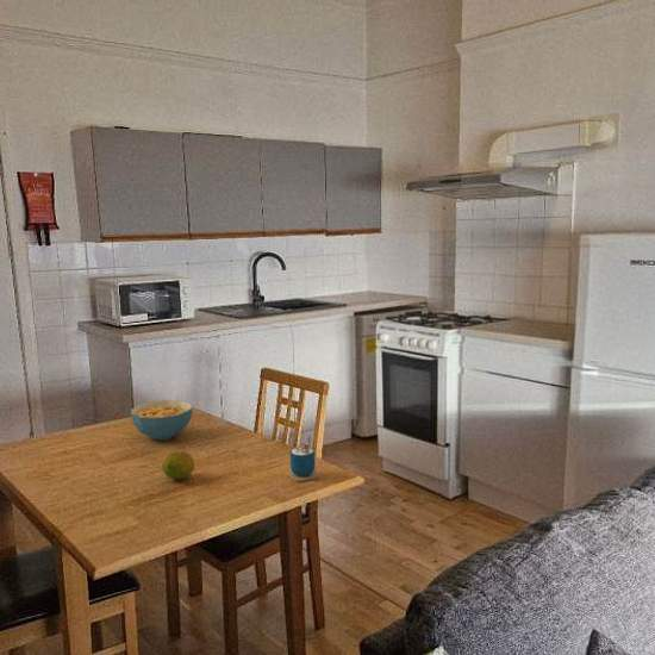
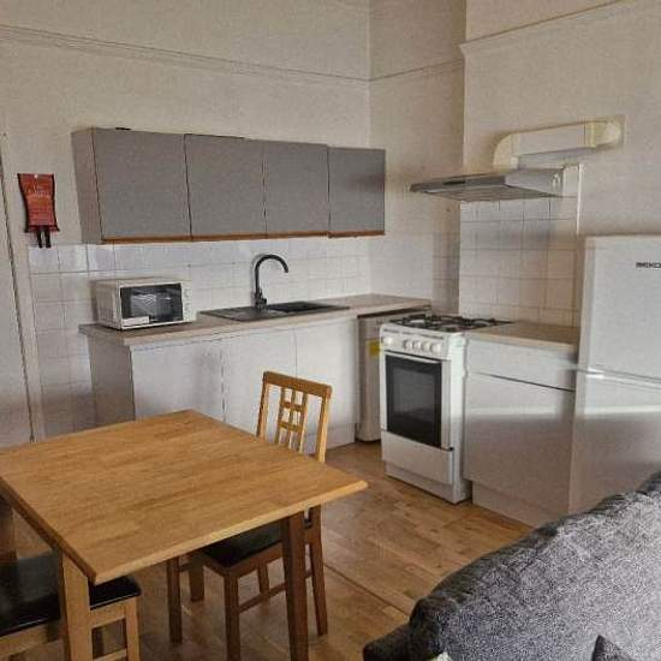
- cup [287,435,319,484]
- fruit [161,450,195,480]
- cereal bowl [130,399,194,441]
